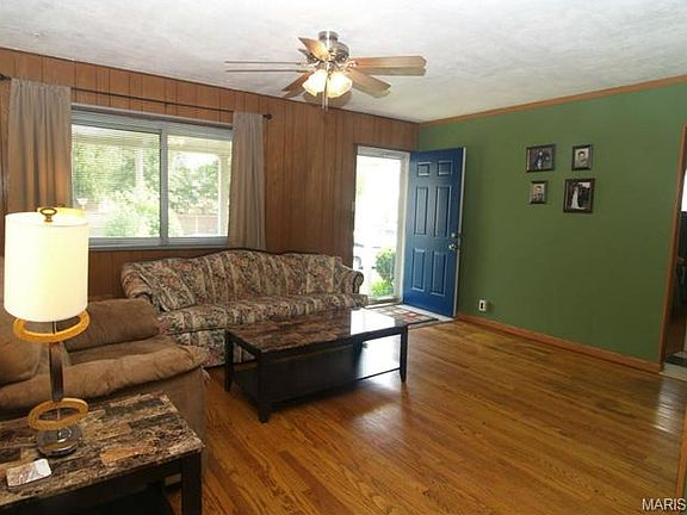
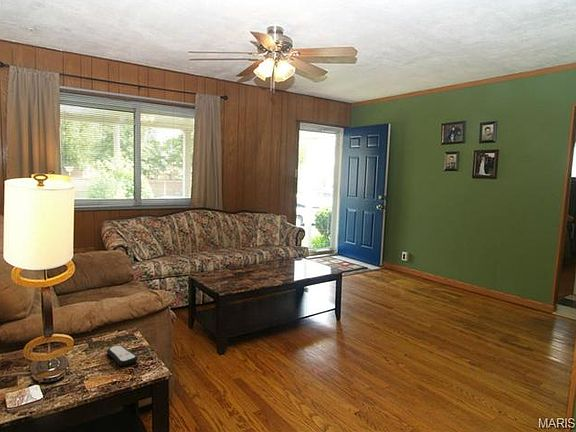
+ remote control [106,344,139,367]
